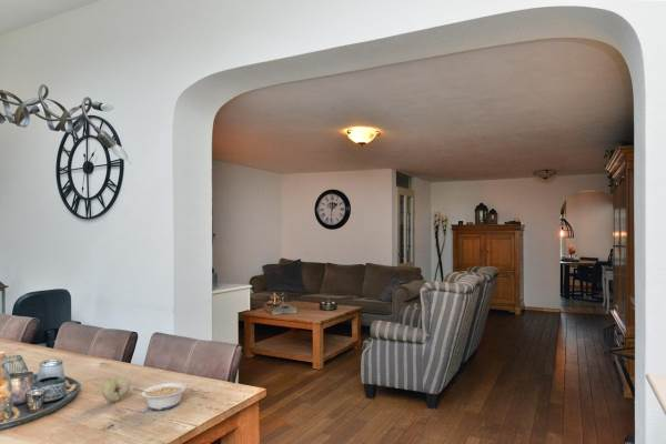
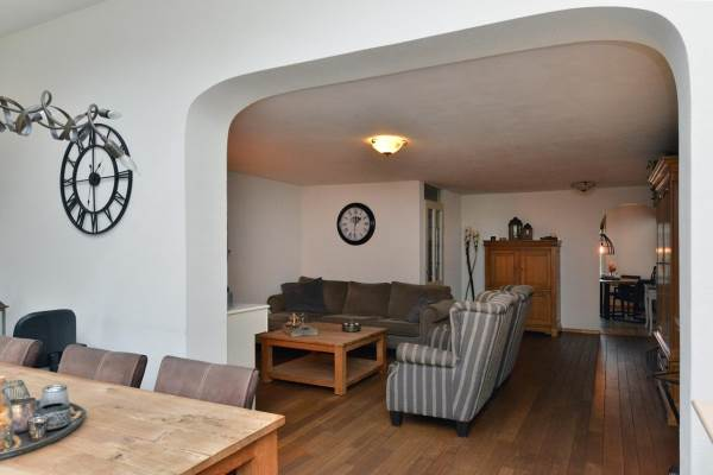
- fruit [101,375,131,403]
- legume [131,381,188,411]
